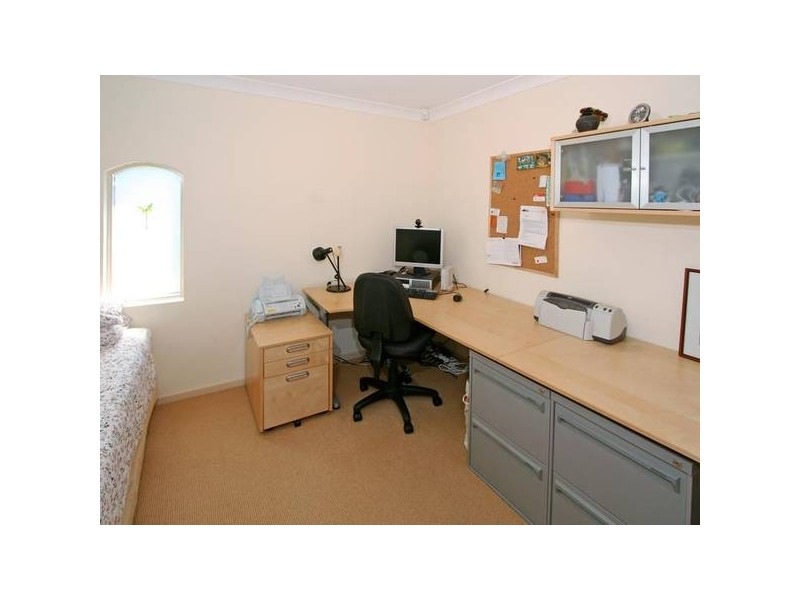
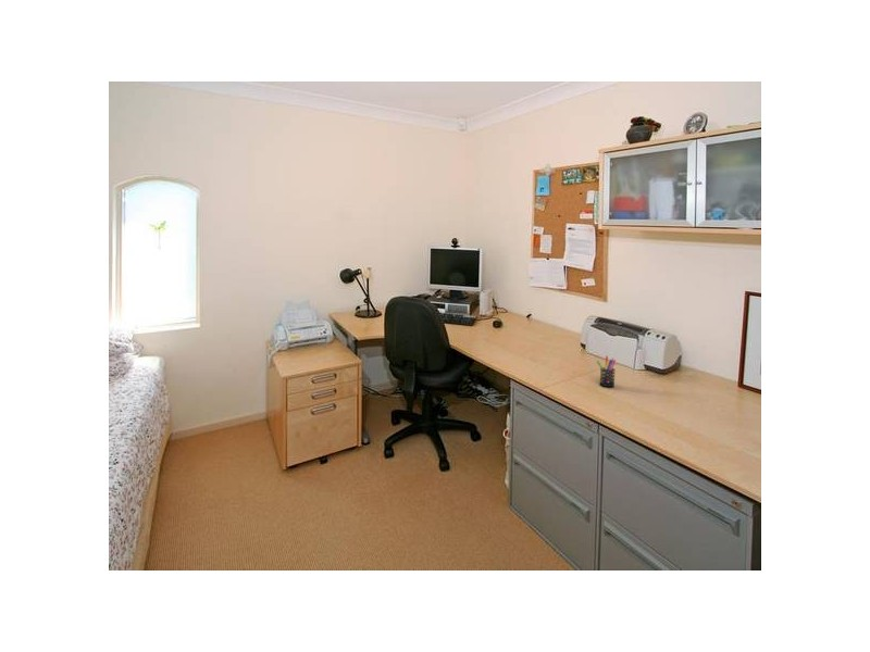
+ pen holder [596,355,617,388]
